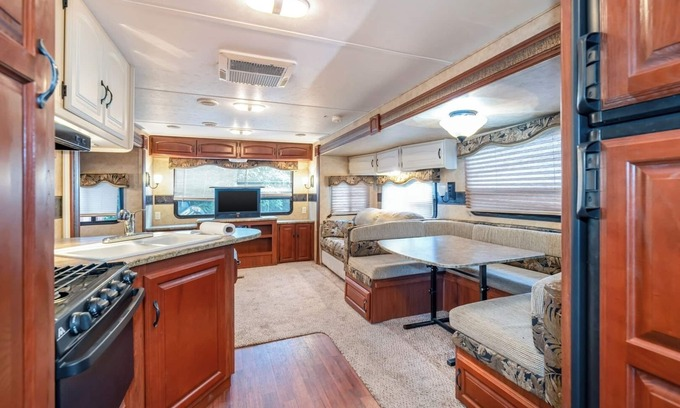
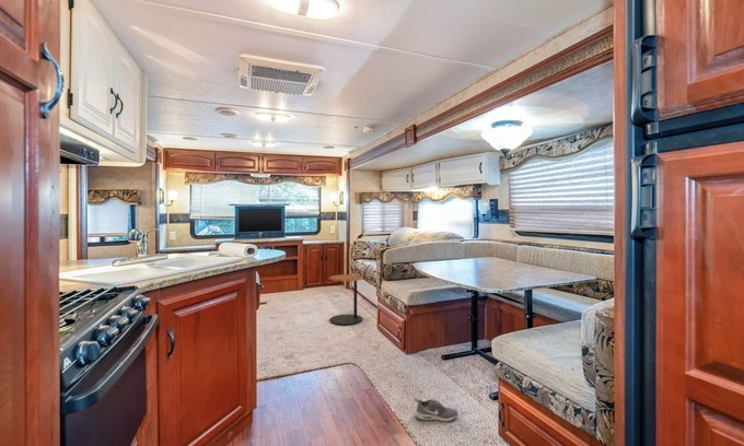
+ side table [328,273,363,326]
+ shoe [414,398,458,422]
